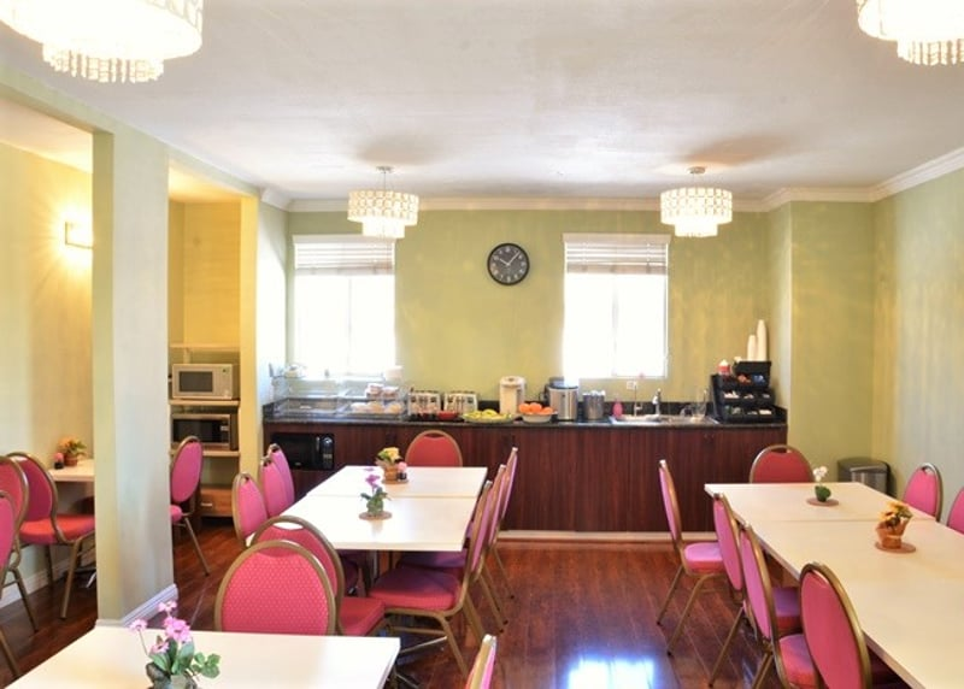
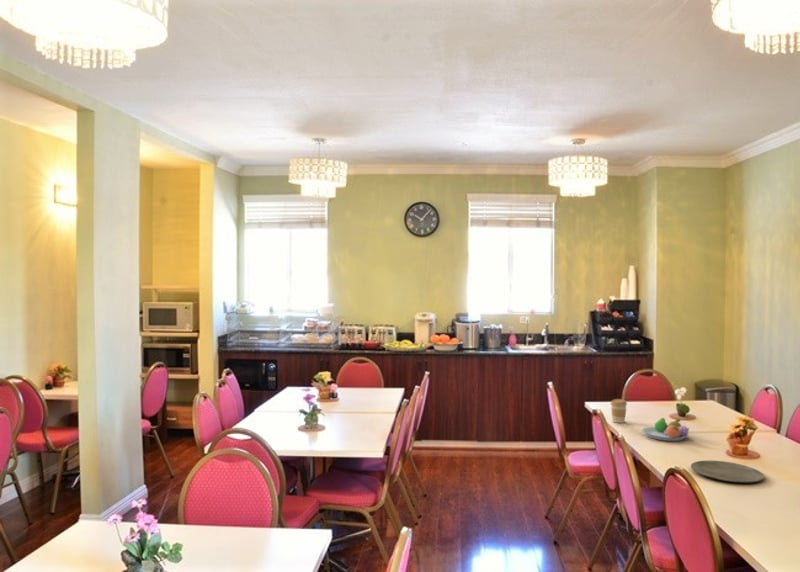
+ coffee cup [610,398,628,424]
+ fruit bowl [641,417,690,442]
+ plate [690,459,765,483]
